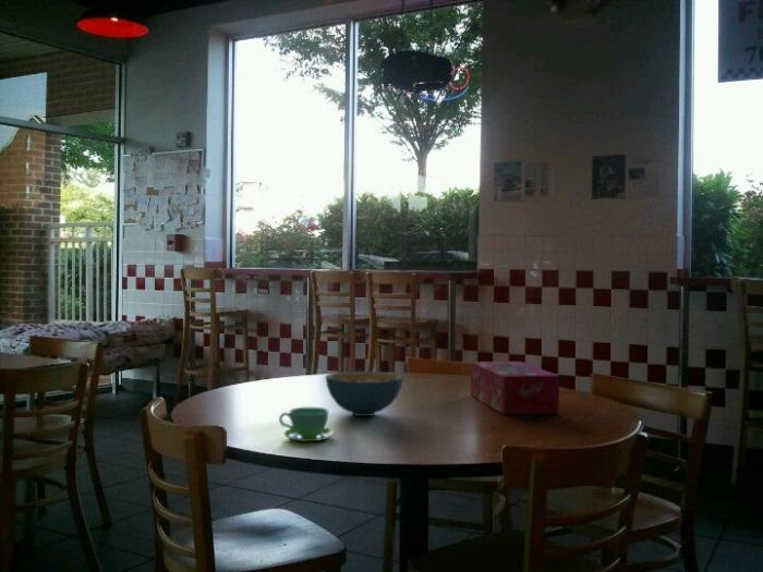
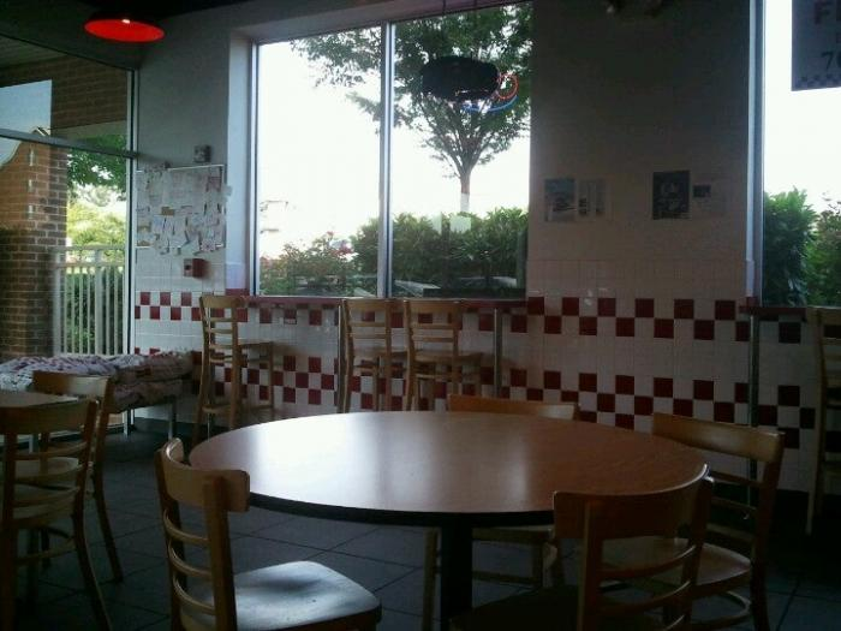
- cereal bowl [325,370,403,417]
- cup [278,406,336,442]
- tissue box [470,361,560,415]
